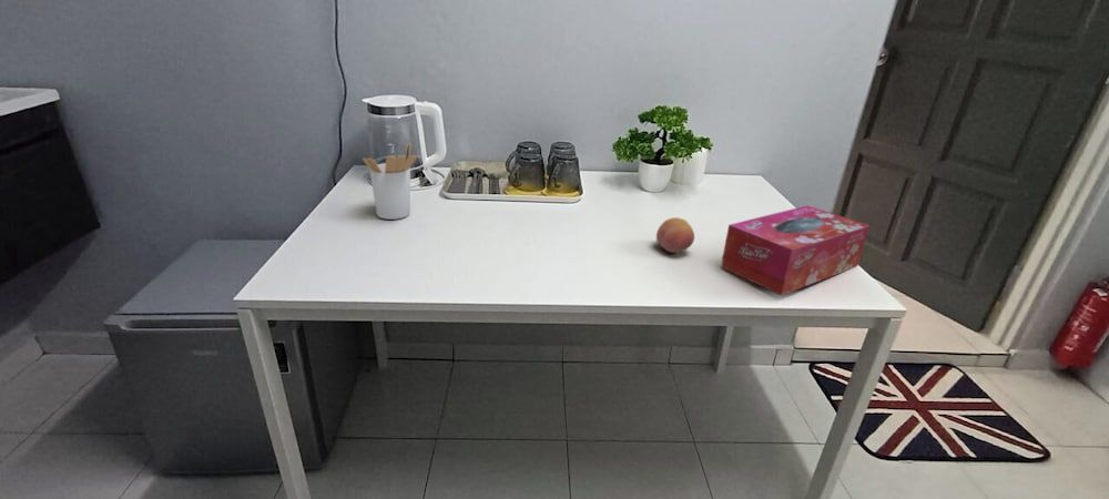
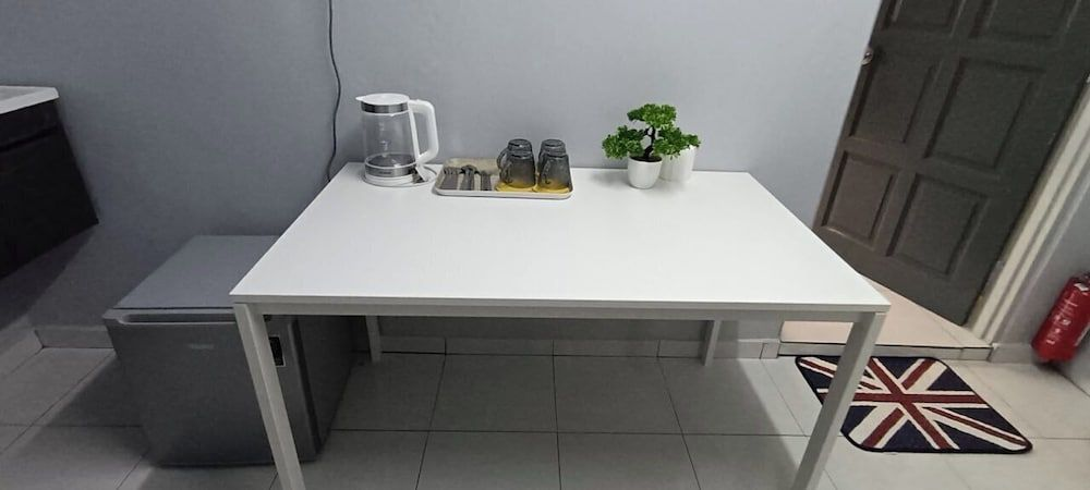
- tissue box [720,204,871,296]
- fruit [655,216,695,254]
- utensil holder [362,142,418,221]
